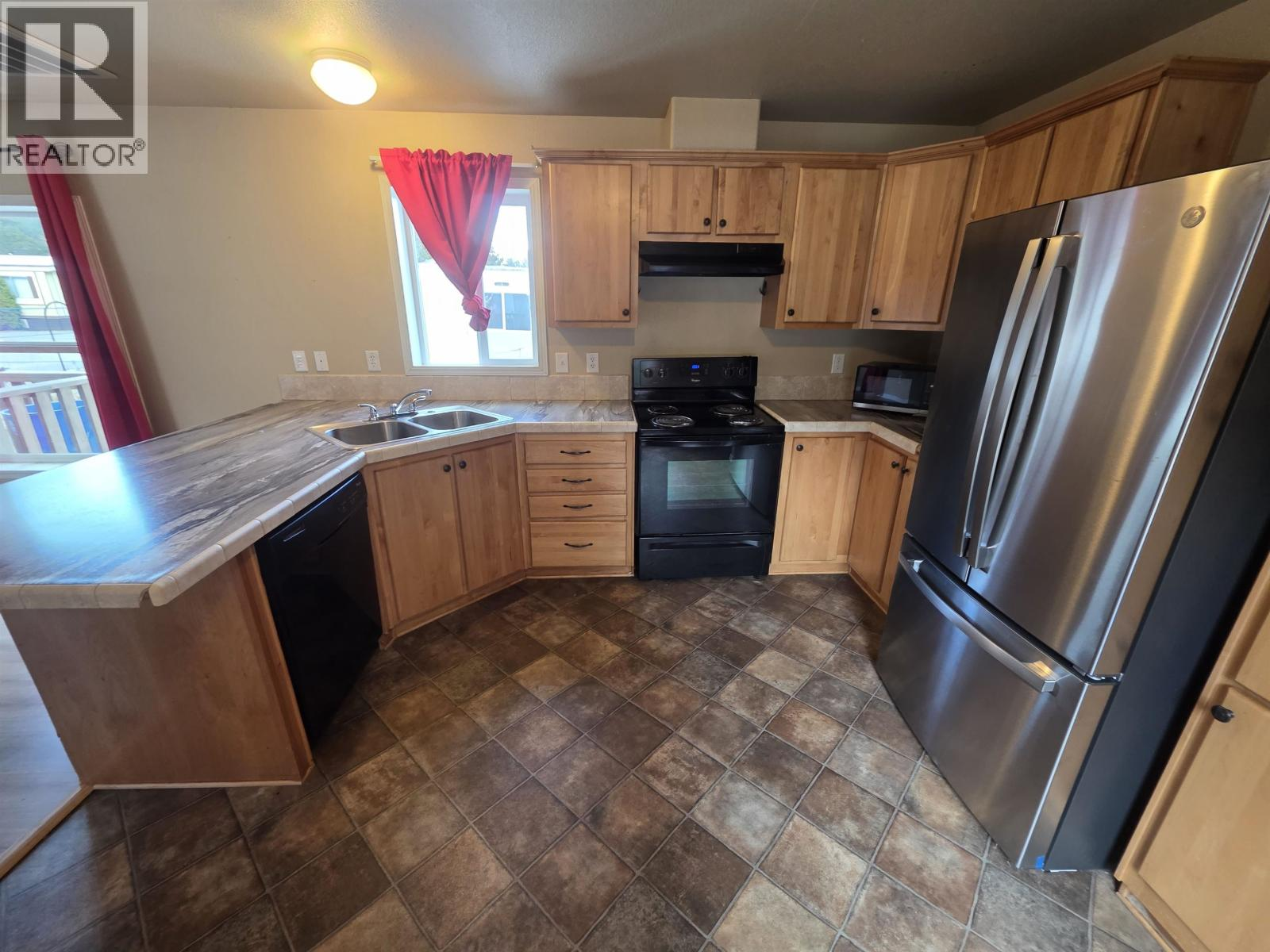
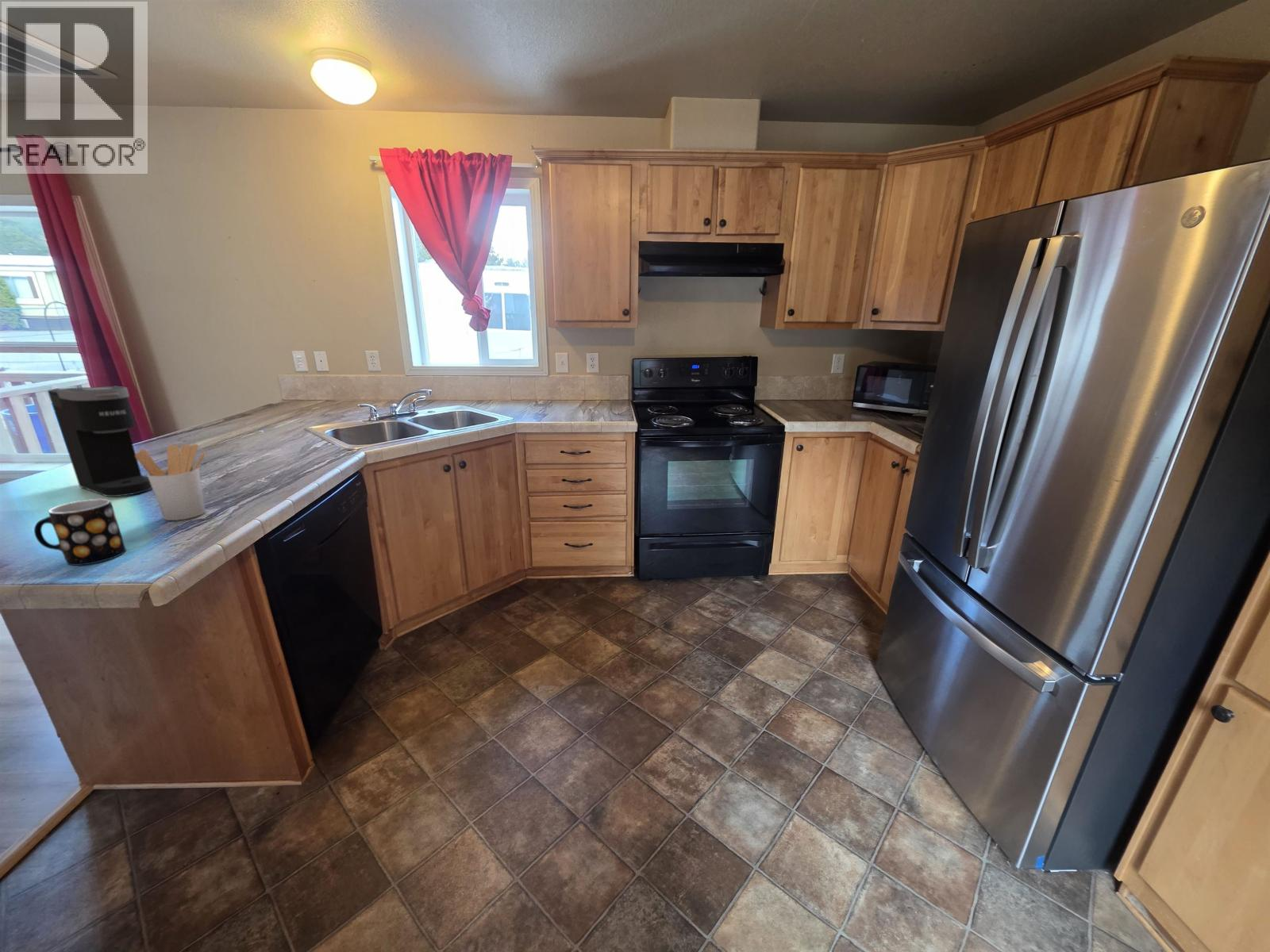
+ coffee maker [47,386,152,497]
+ utensil holder [135,443,206,521]
+ mug [33,498,127,566]
